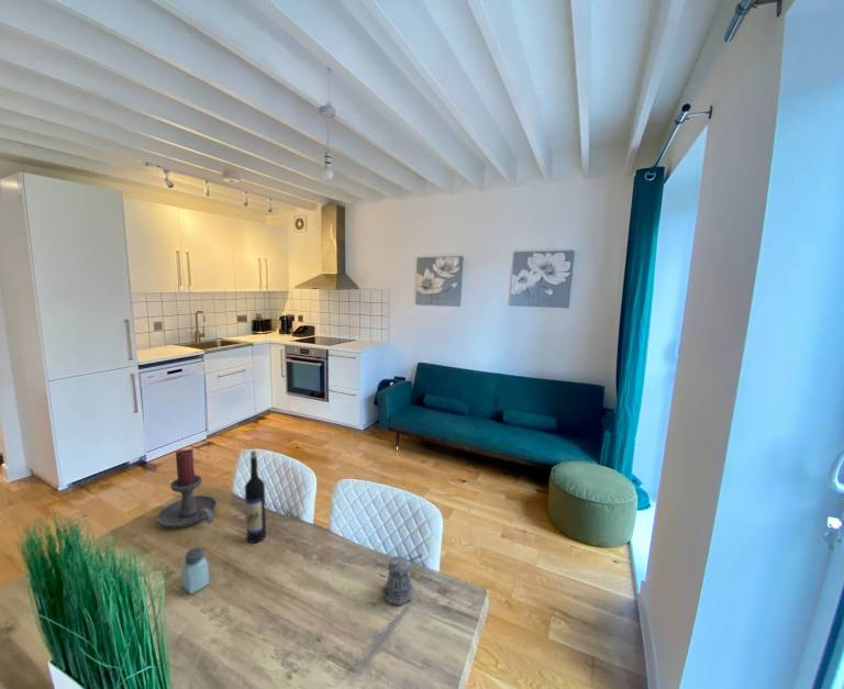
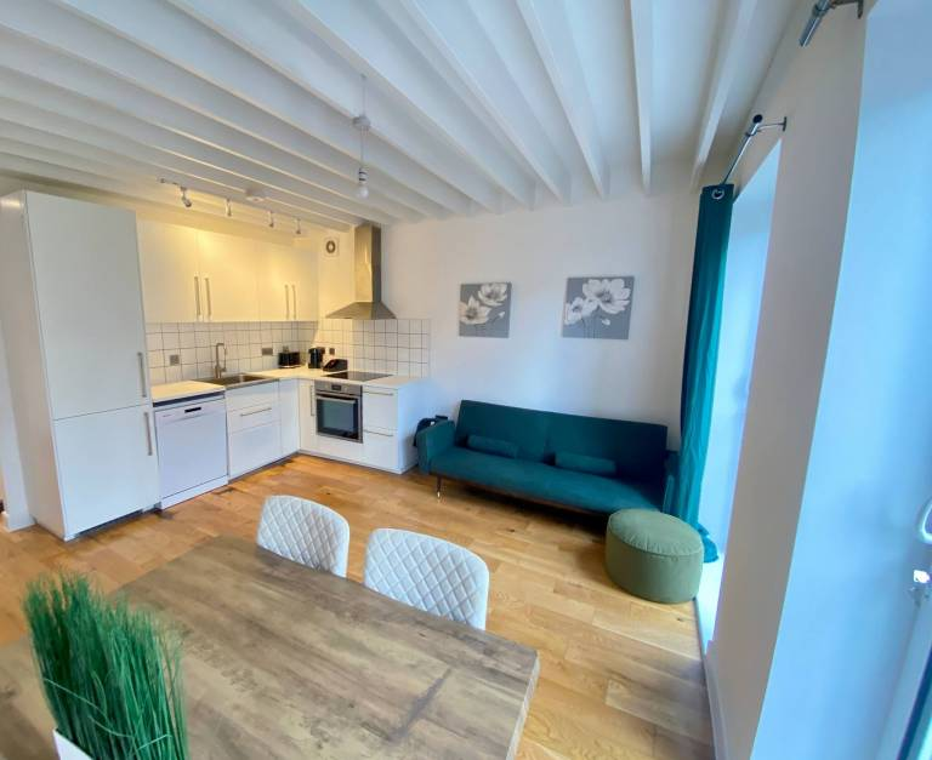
- pepper shaker [382,554,423,607]
- candle holder [156,448,218,530]
- saltshaker [180,546,210,596]
- wine bottle [244,449,267,544]
